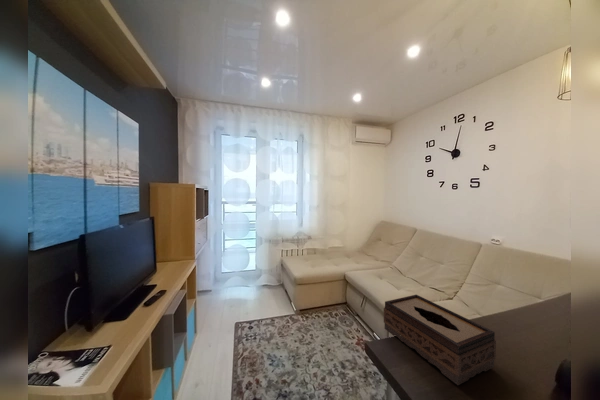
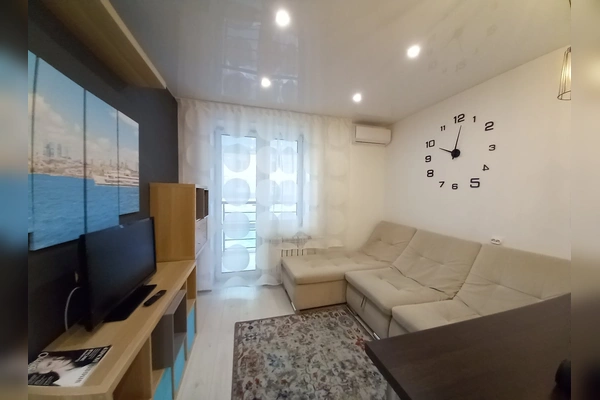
- tissue box [383,294,497,386]
